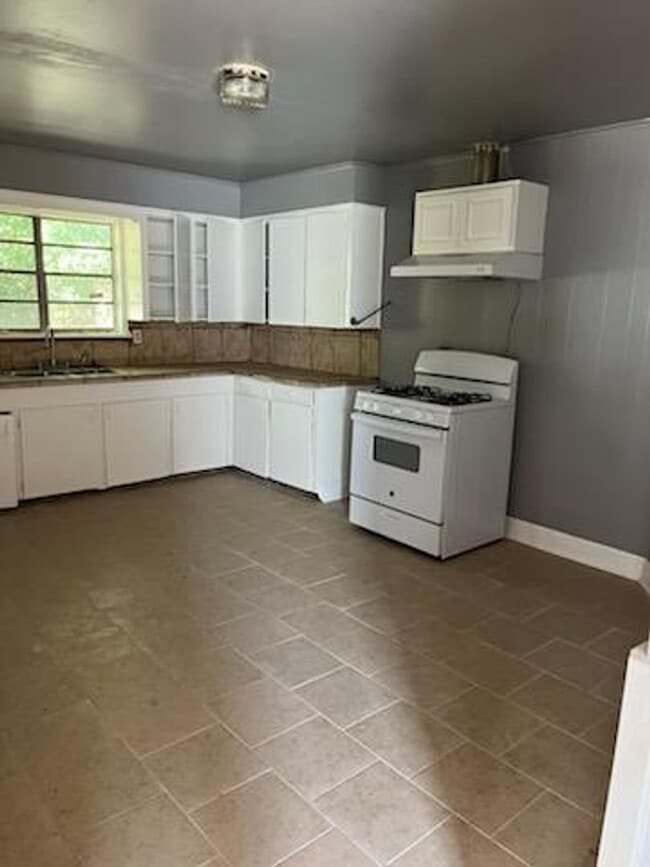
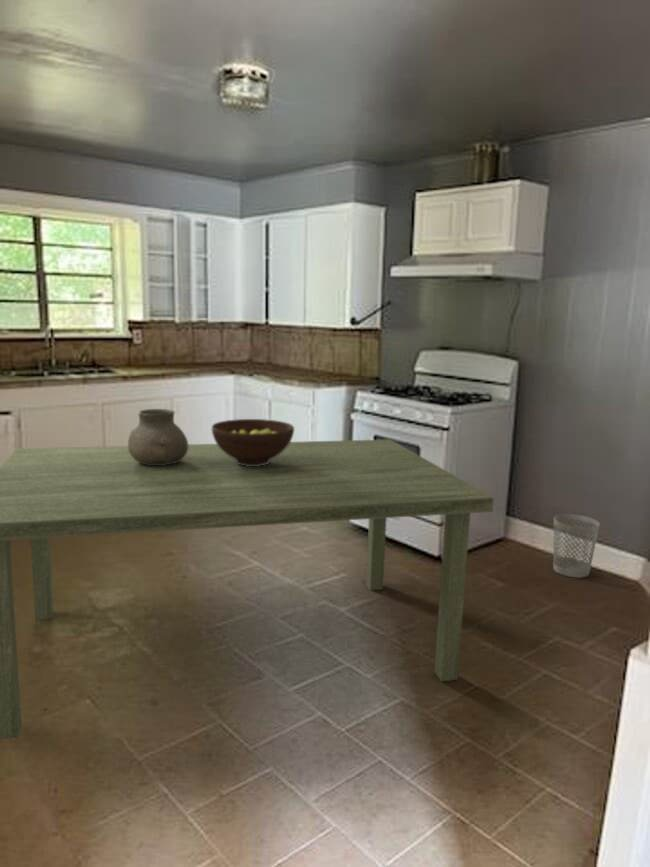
+ wastebasket [552,513,601,579]
+ dining table [0,438,495,741]
+ vase [127,408,189,465]
+ fruit bowl [211,418,295,466]
